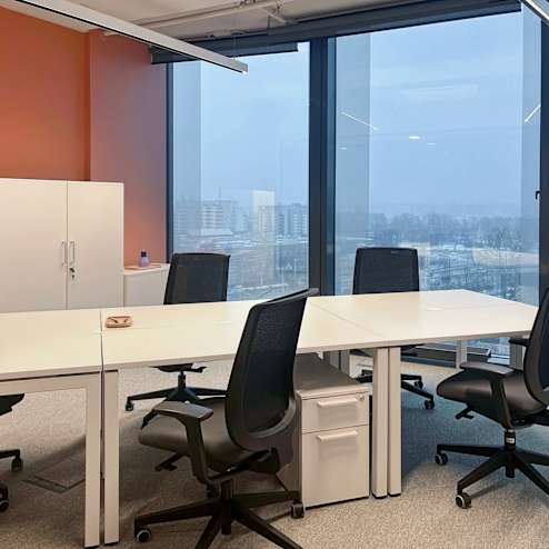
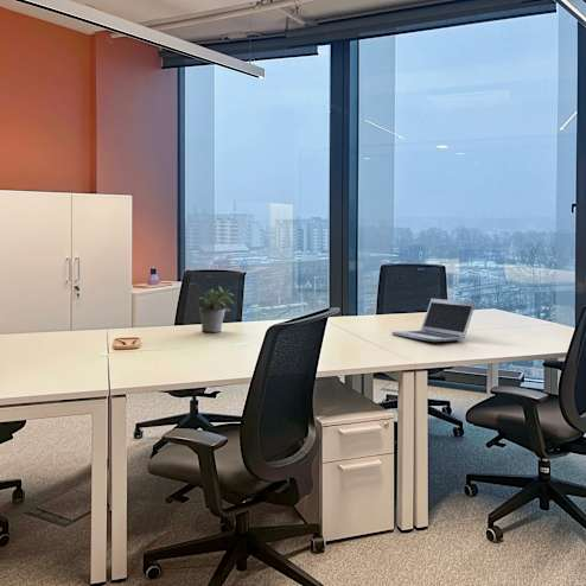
+ potted plant [197,285,235,333]
+ laptop [390,298,477,343]
